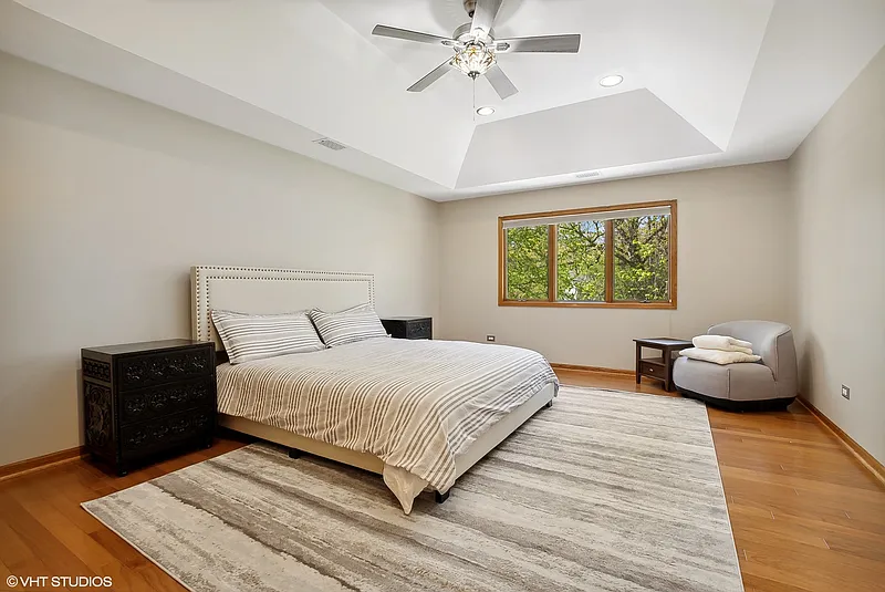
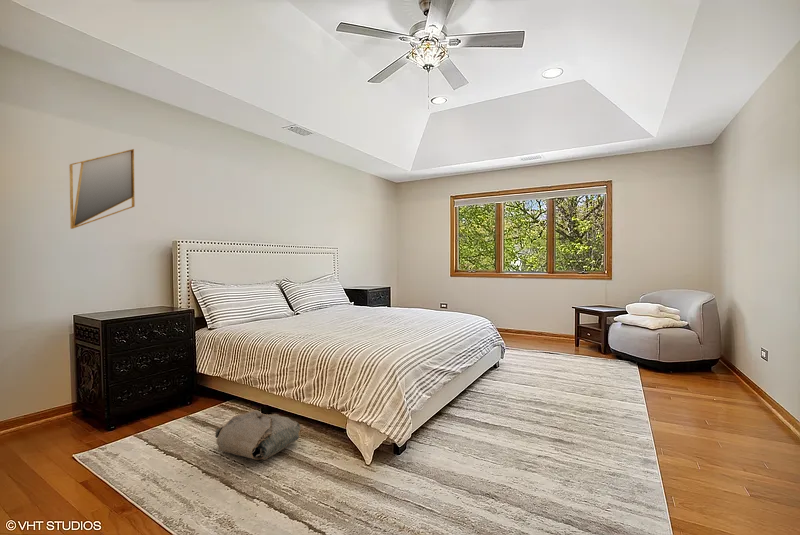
+ bag [214,409,302,461]
+ home mirror [68,148,136,230]
